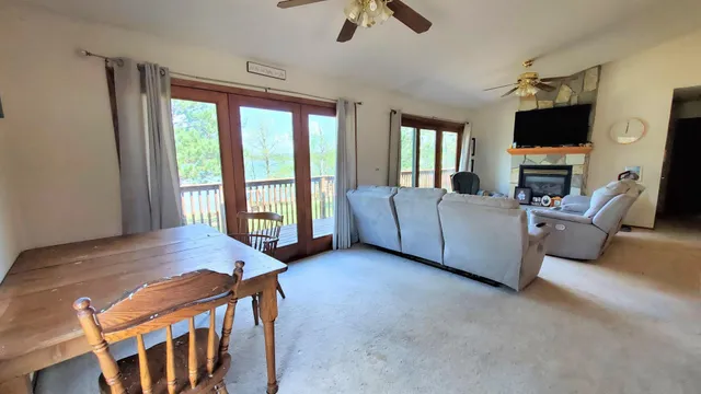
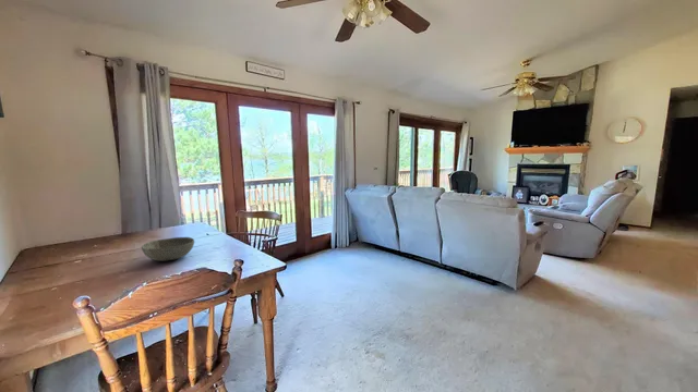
+ bowl [141,236,195,262]
